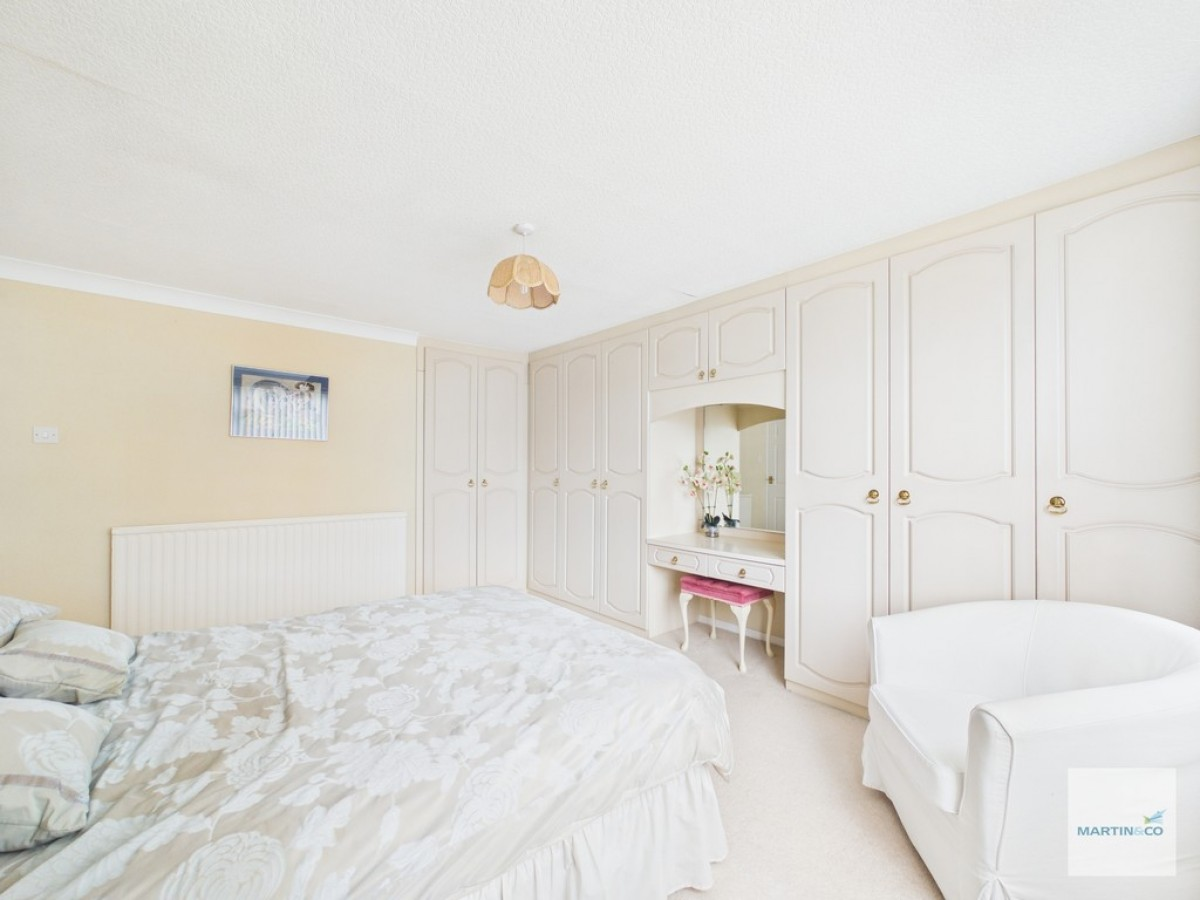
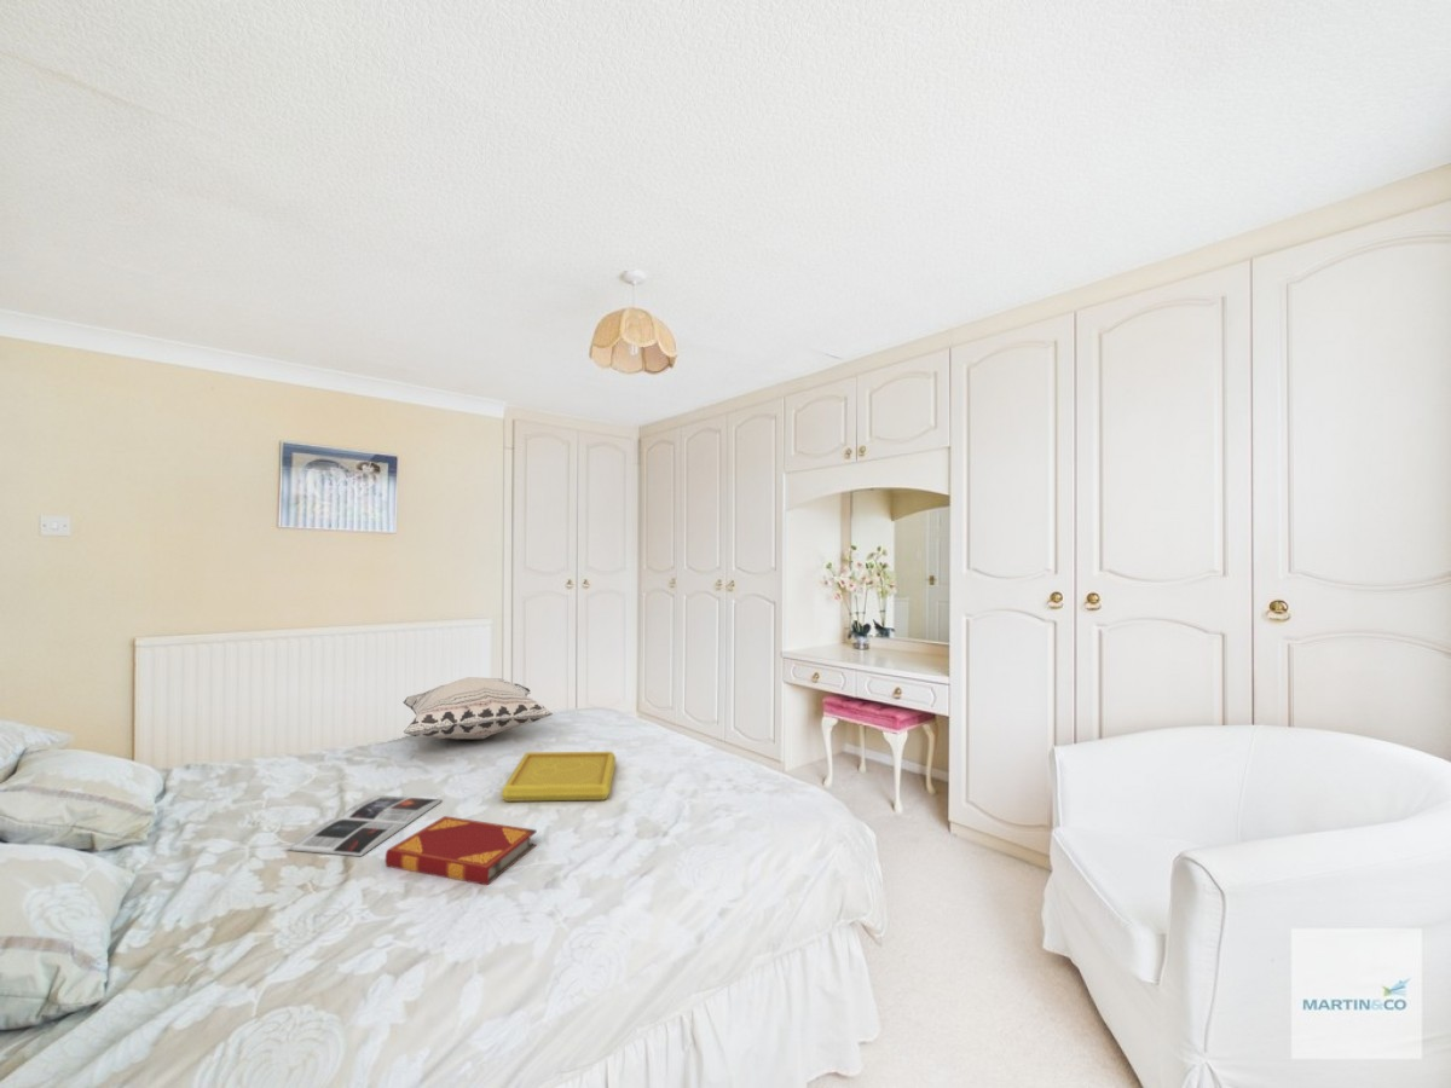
+ serving tray [499,751,617,803]
+ magazine [287,794,444,857]
+ hardback book [385,815,538,886]
+ decorative pillow [401,676,554,741]
